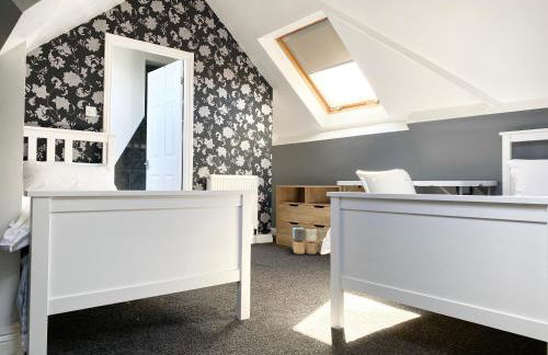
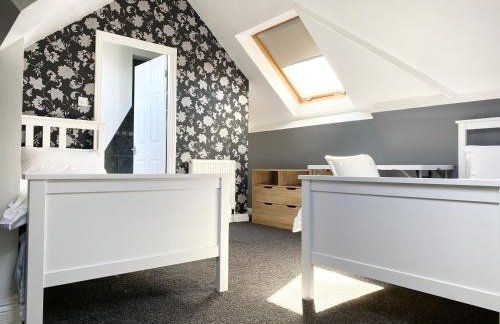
- pouf [290,225,329,255]
